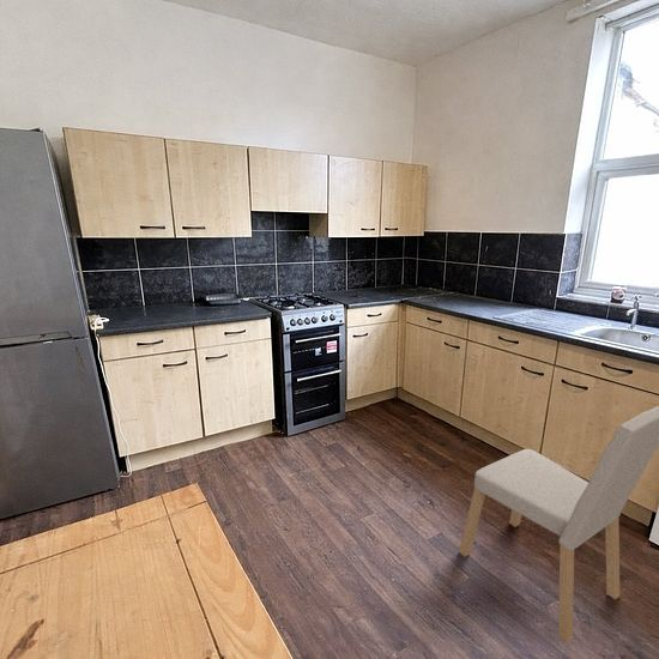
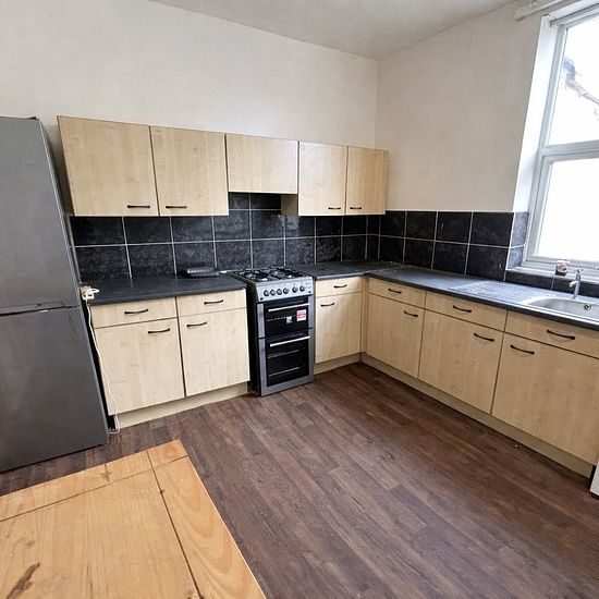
- dining chair [458,405,659,645]
